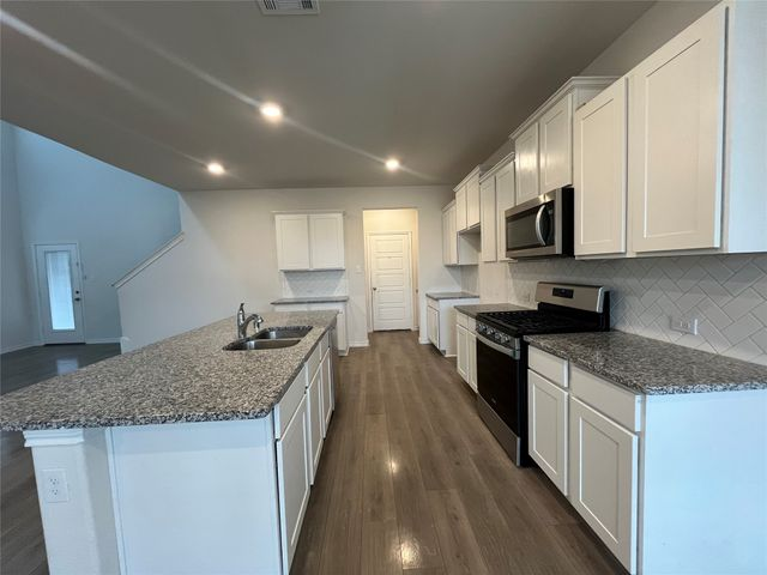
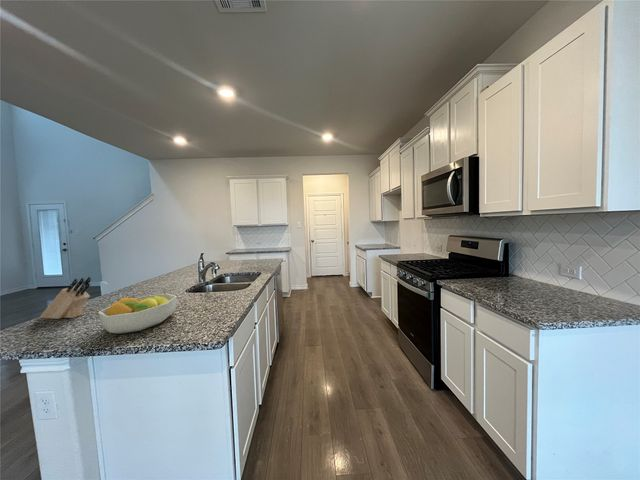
+ fruit bowl [97,293,178,335]
+ knife block [39,276,92,320]
